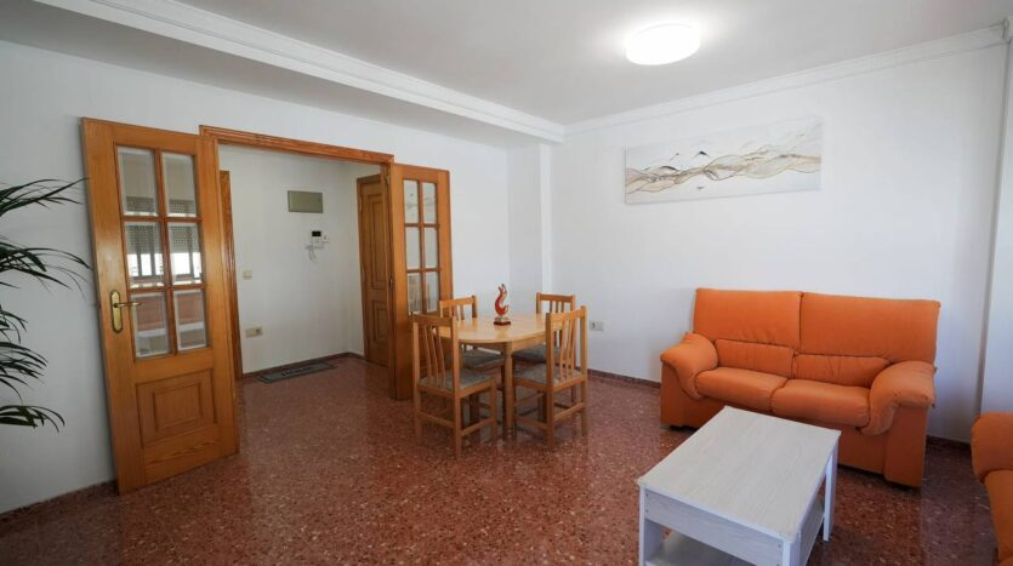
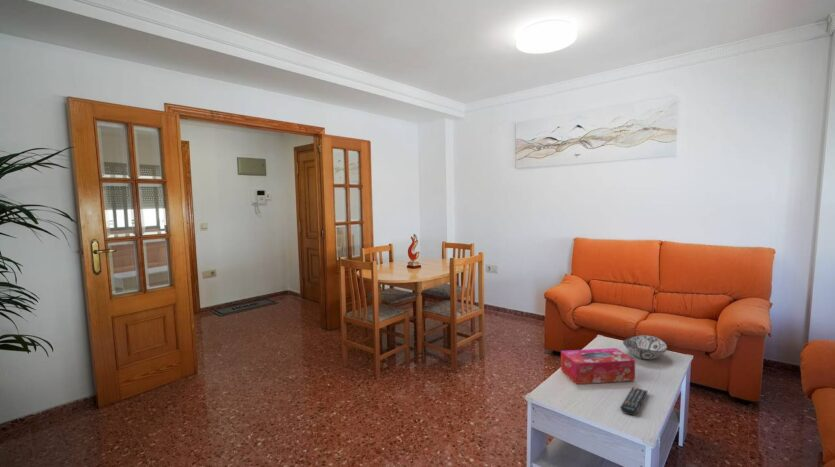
+ remote control [620,386,648,416]
+ decorative bowl [622,334,669,360]
+ tissue box [560,347,636,385]
